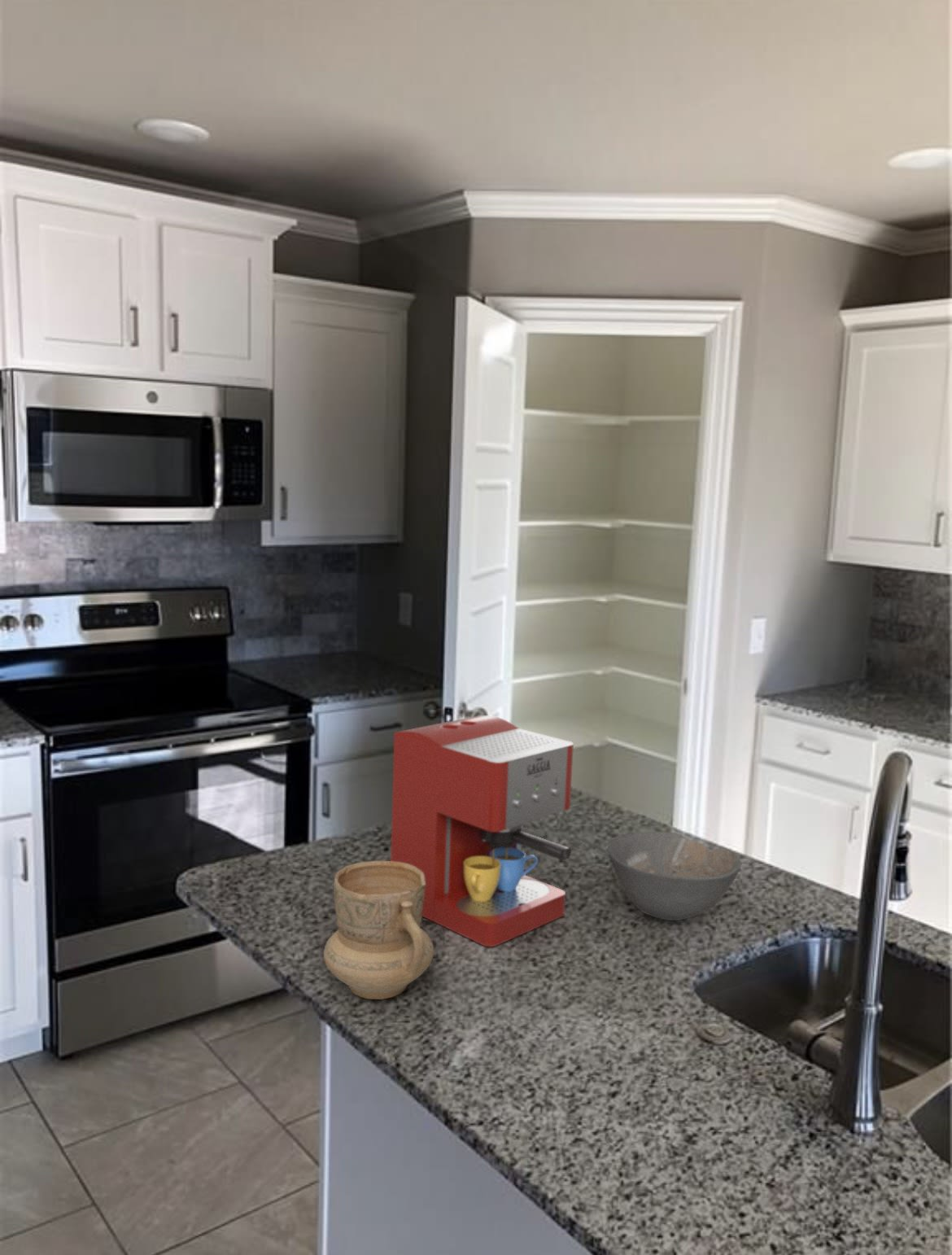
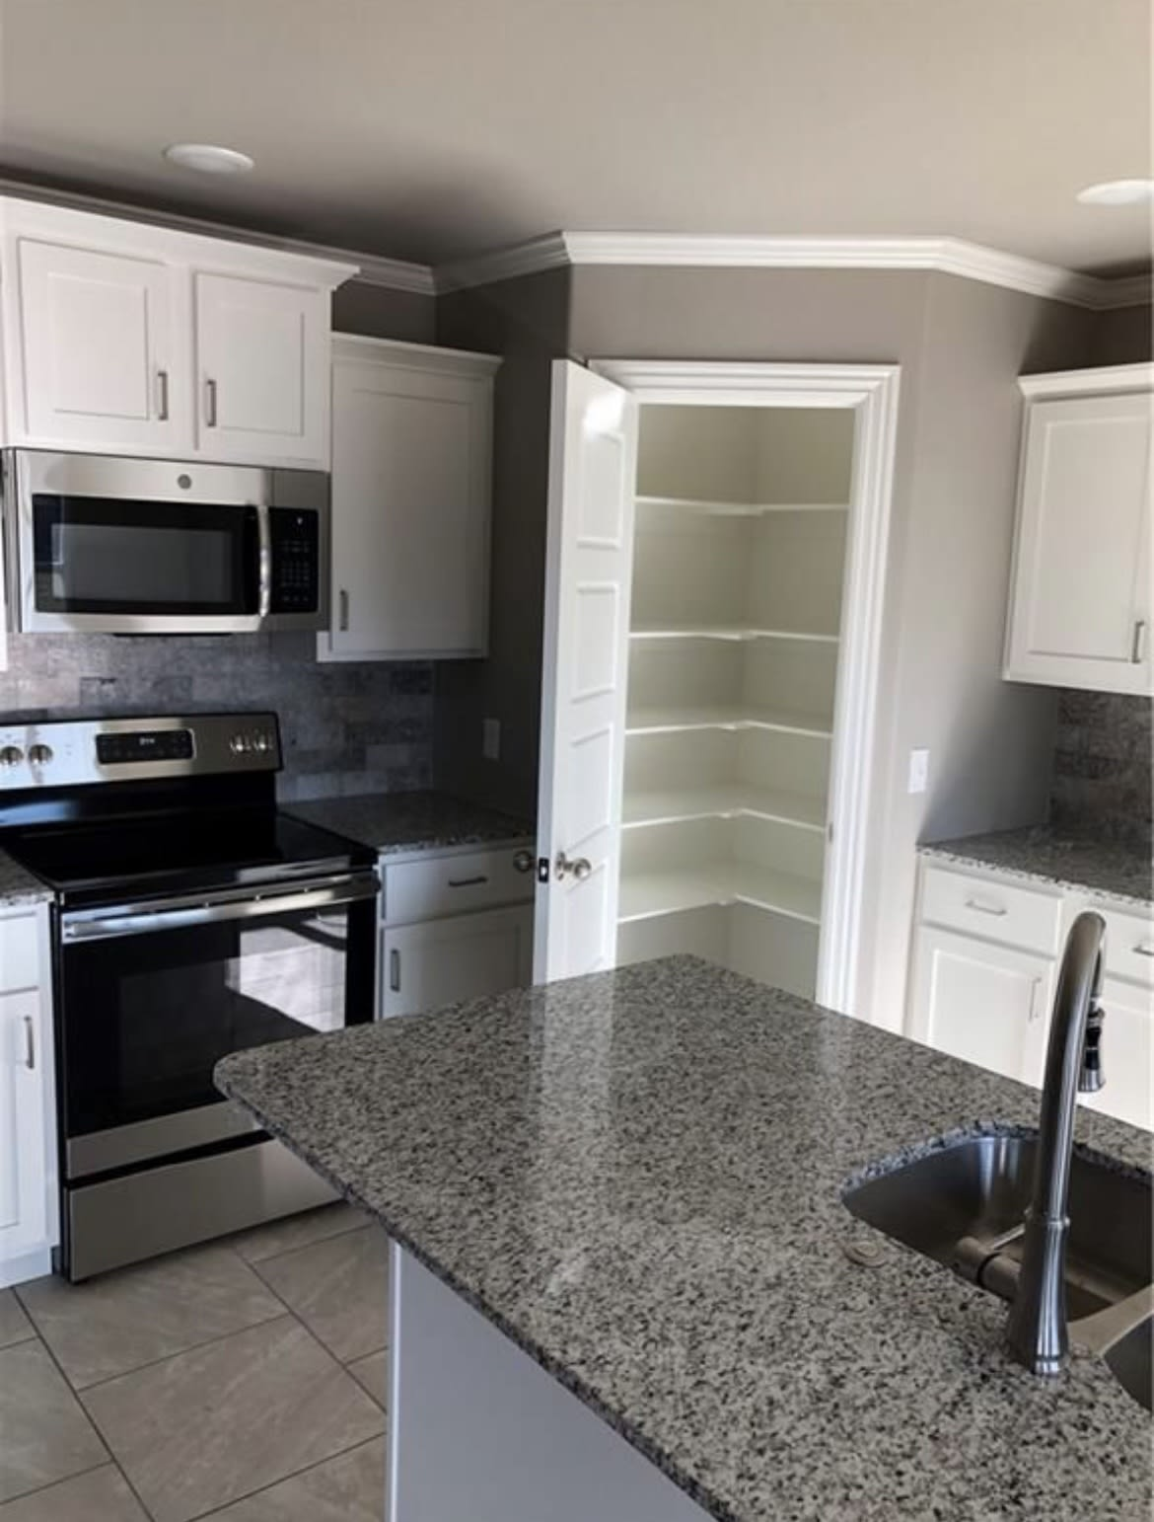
- bowl [607,831,742,921]
- mug [323,860,435,1000]
- coffee maker [390,715,574,947]
